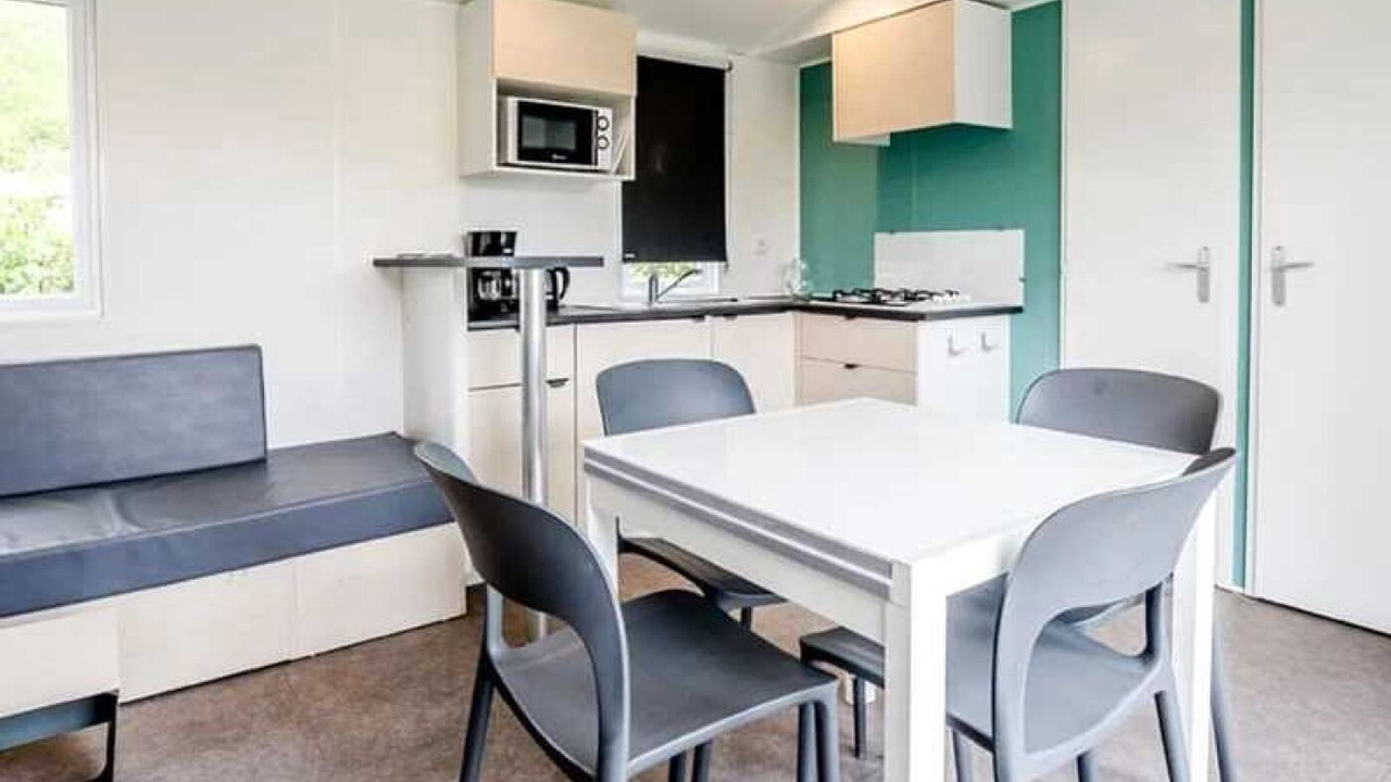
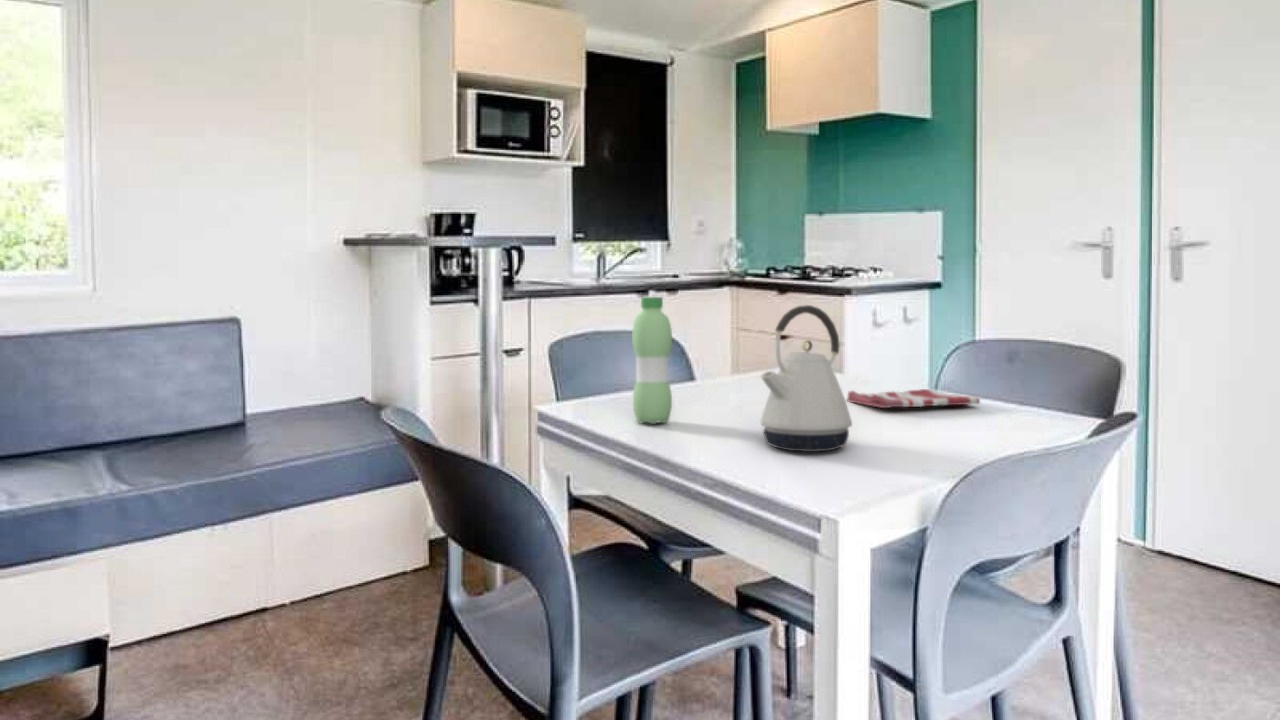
+ kettle [759,304,853,453]
+ water bottle [631,296,673,425]
+ dish towel [846,388,981,409]
